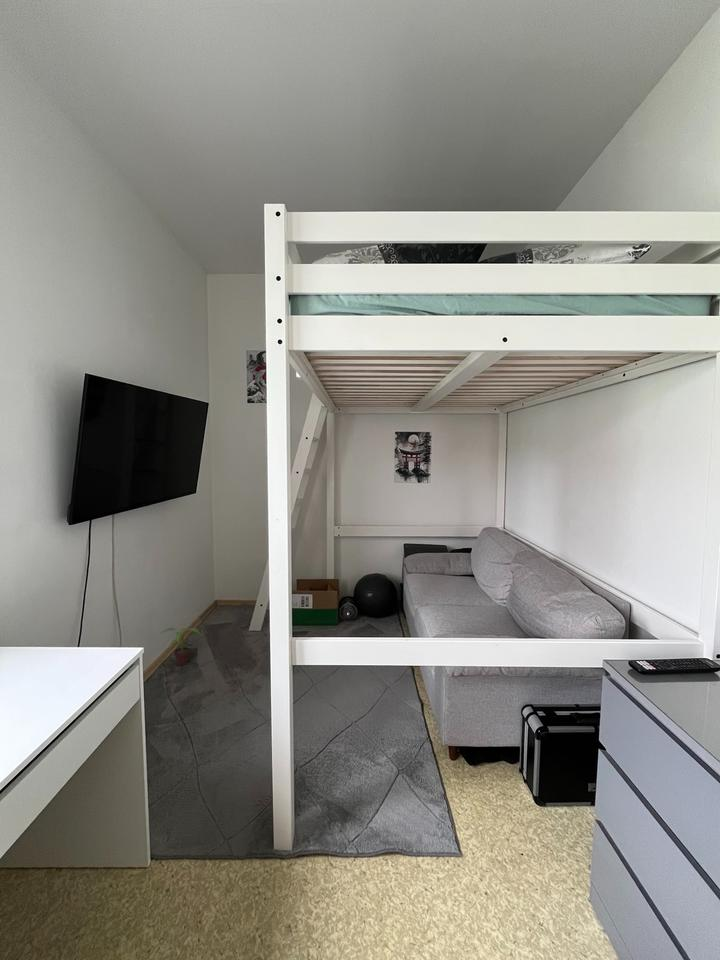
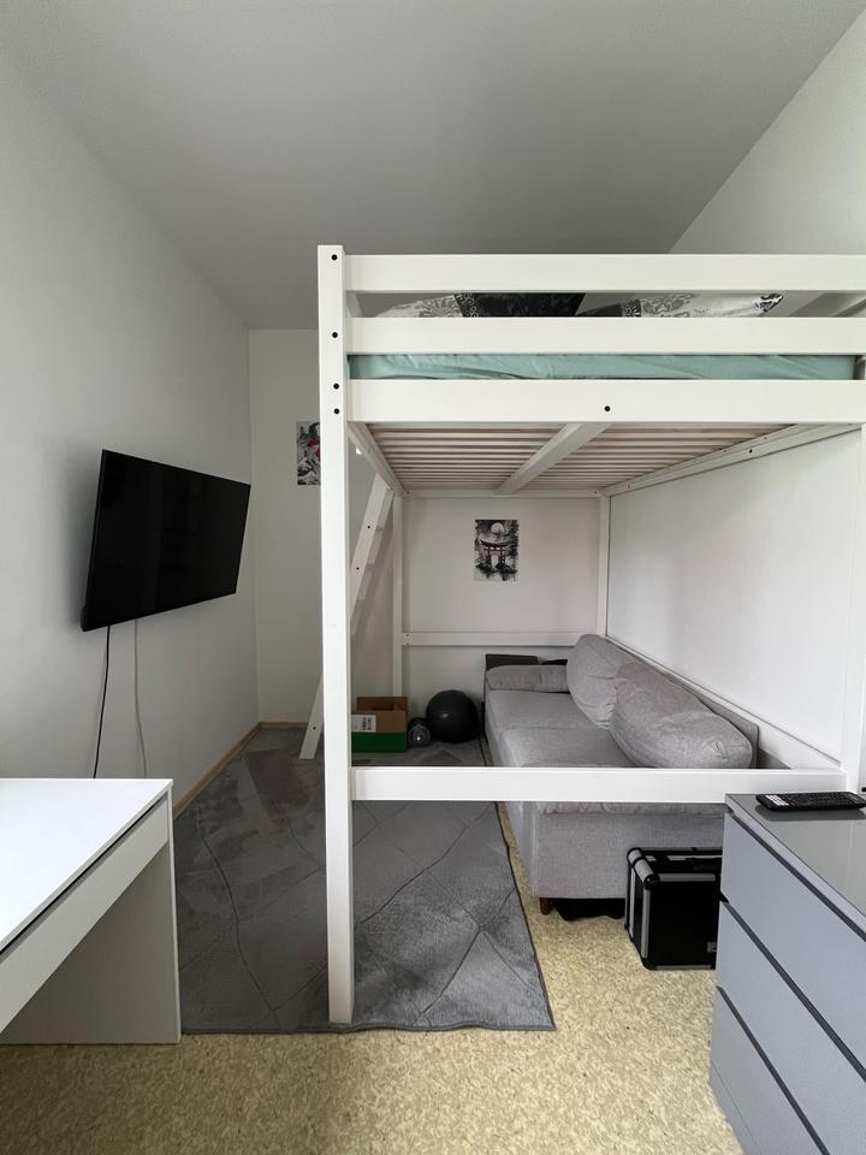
- potted plant [159,627,202,666]
